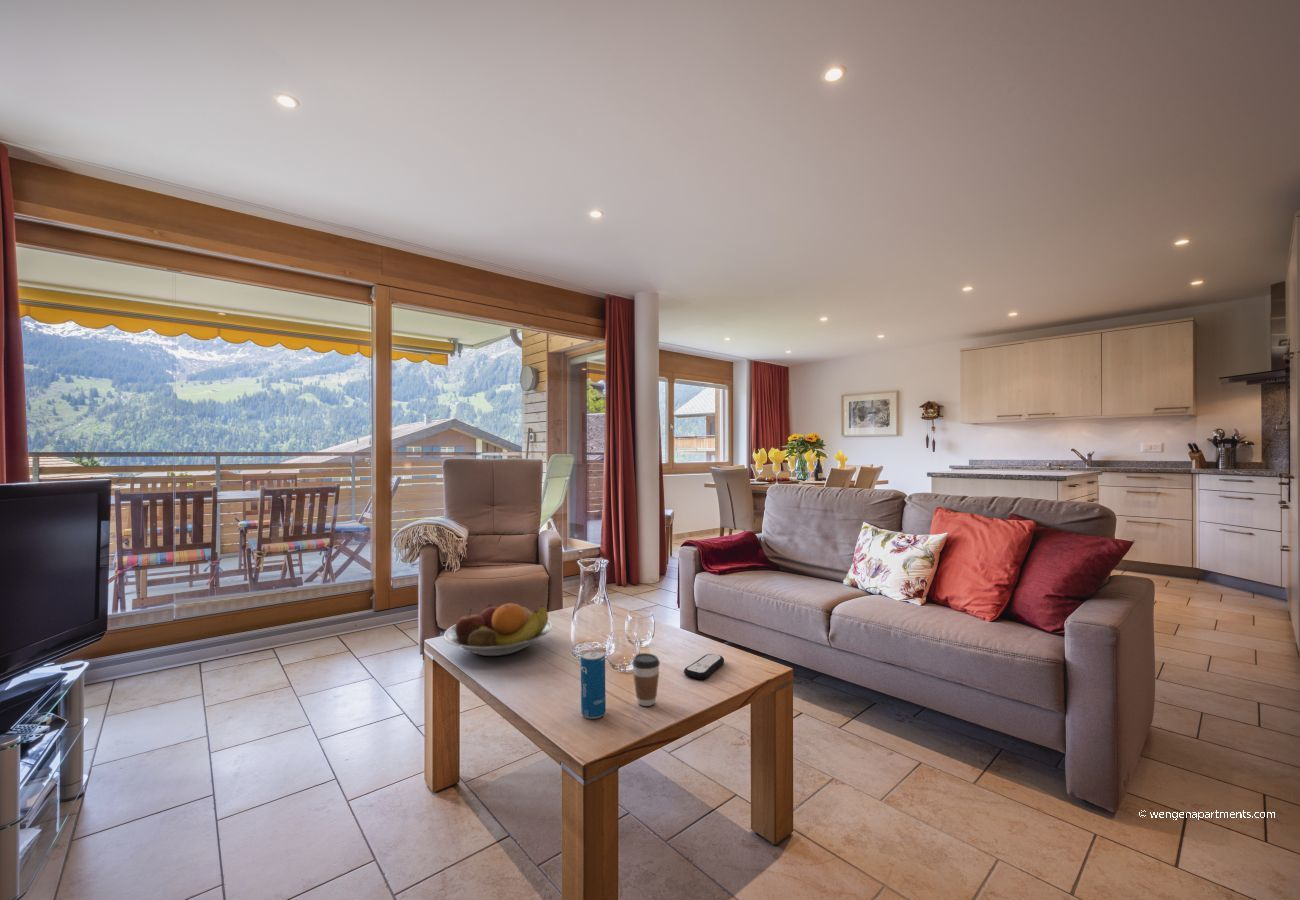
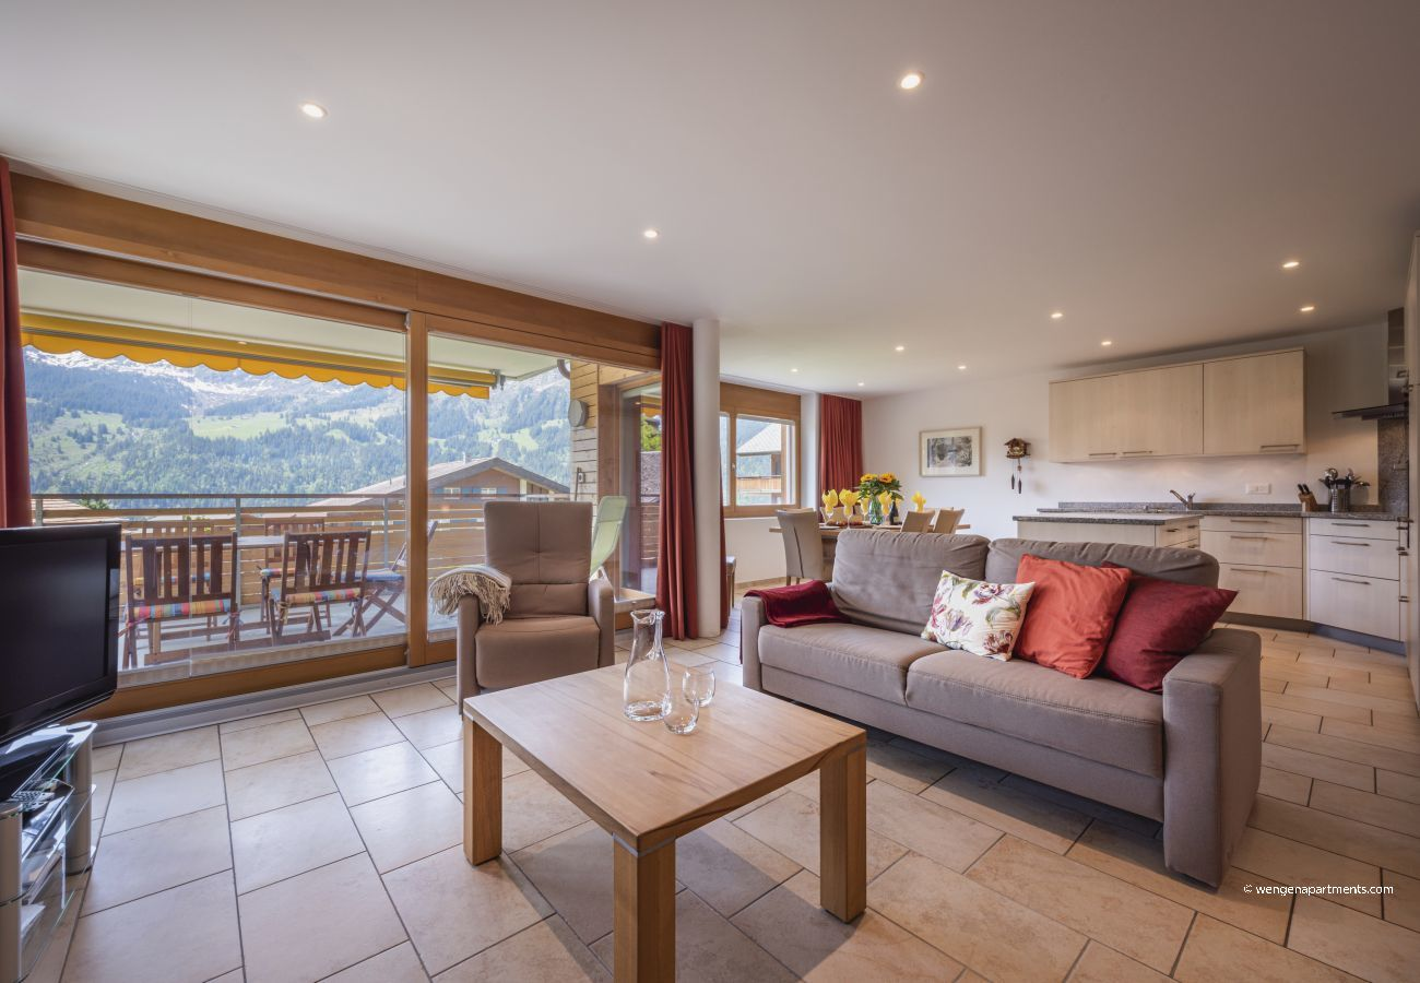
- remote control [683,653,725,680]
- coffee cup [631,652,661,707]
- fruit bowl [443,602,553,657]
- beverage can [580,649,607,720]
